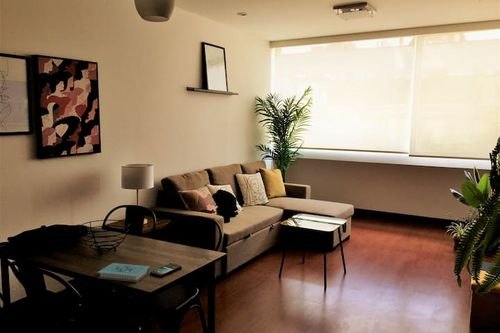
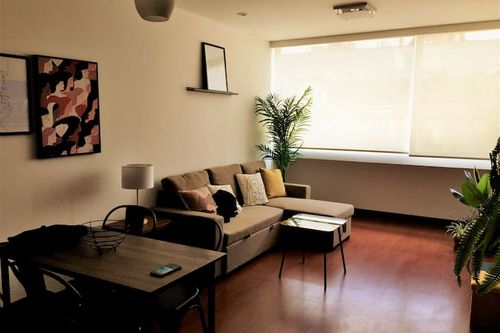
- book [96,262,151,283]
